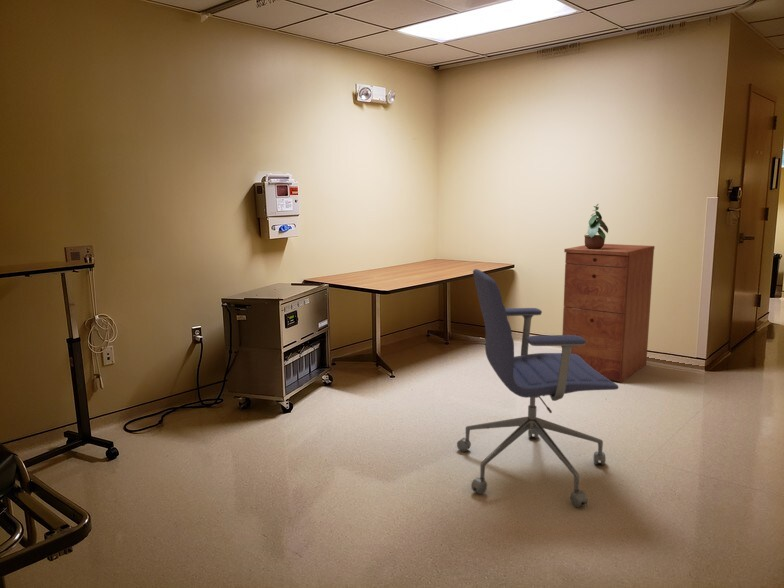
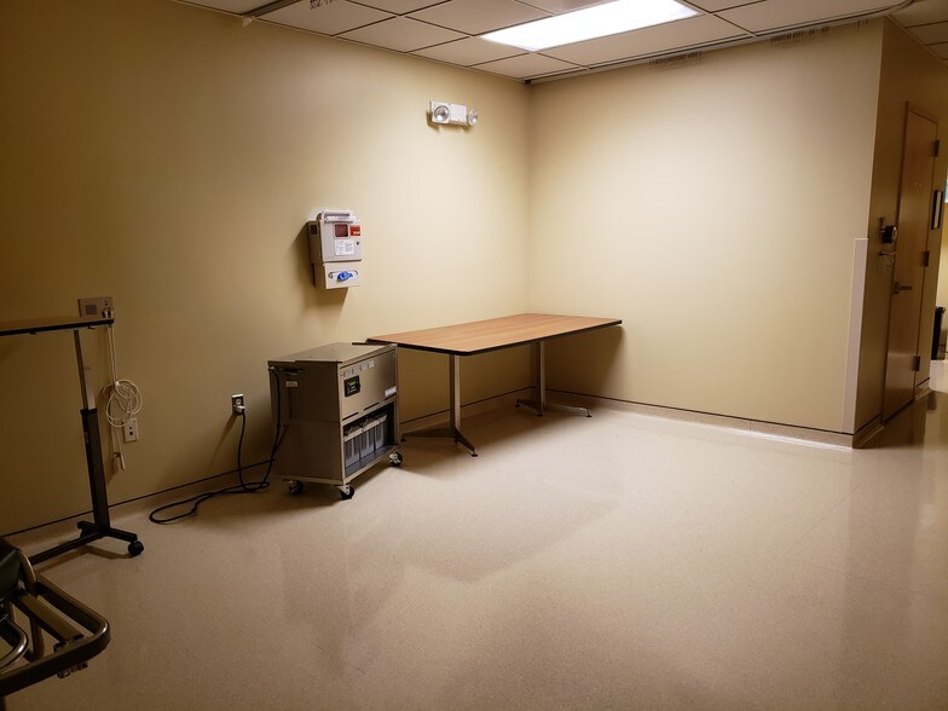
- filing cabinet [562,243,656,383]
- potted plant [583,203,609,249]
- office chair [456,268,620,508]
